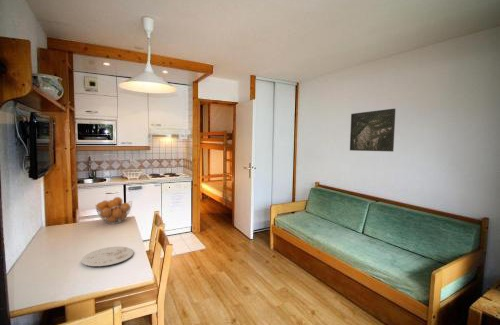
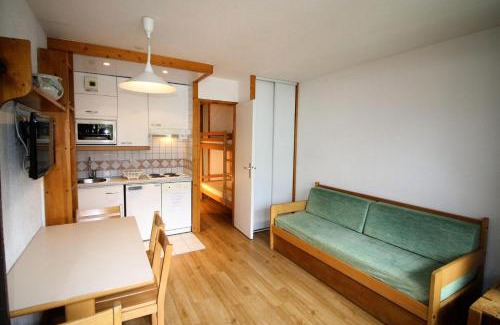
- fruit basket [94,196,133,225]
- plate [80,246,134,267]
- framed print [349,108,397,153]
